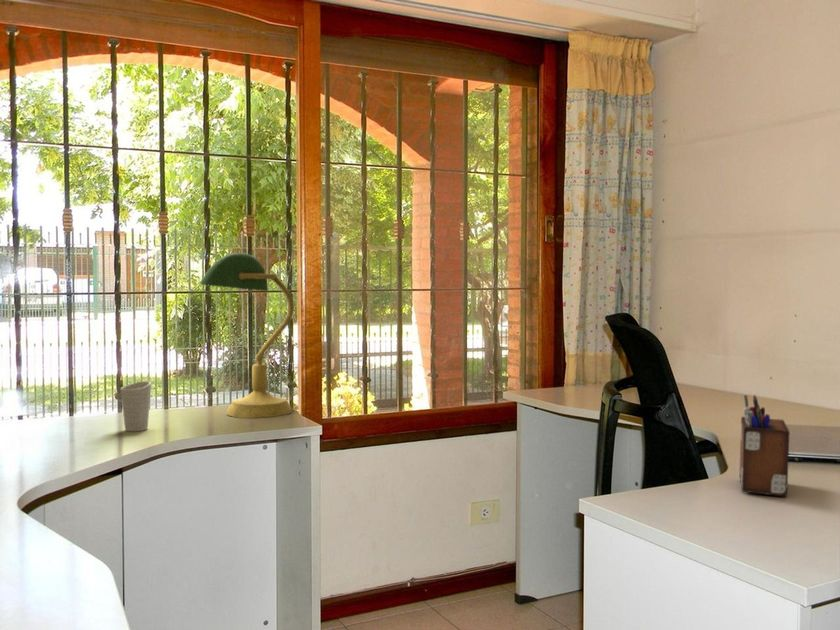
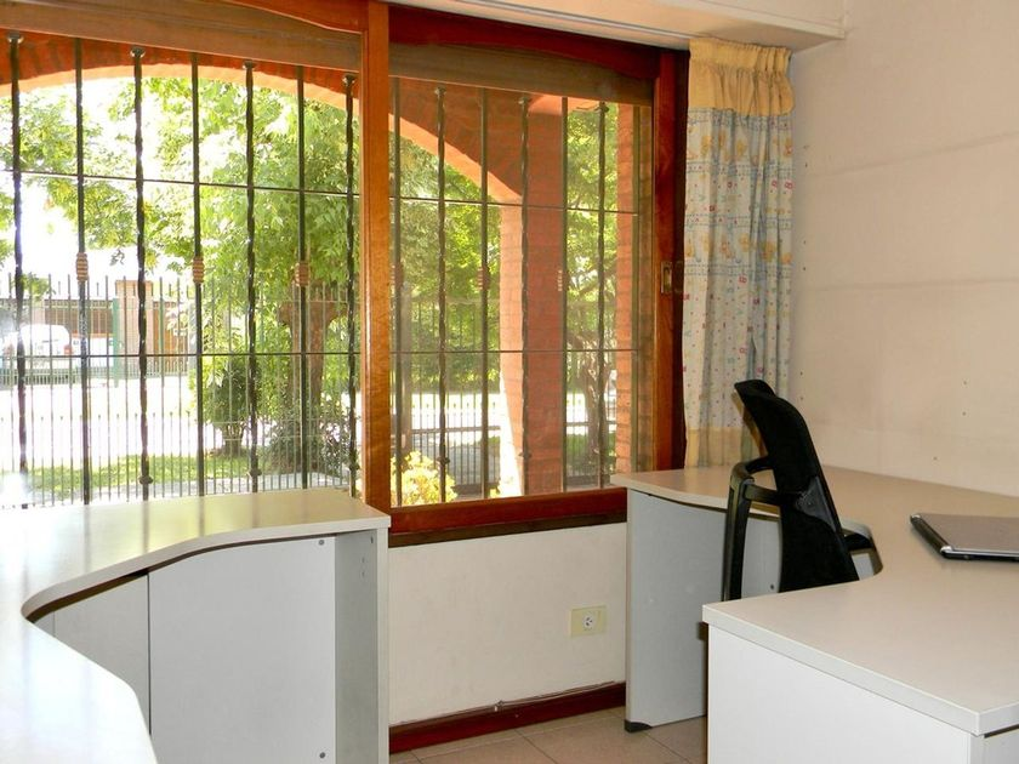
- cup [119,380,152,432]
- desk organizer [739,394,791,498]
- desk lamp [198,252,295,419]
